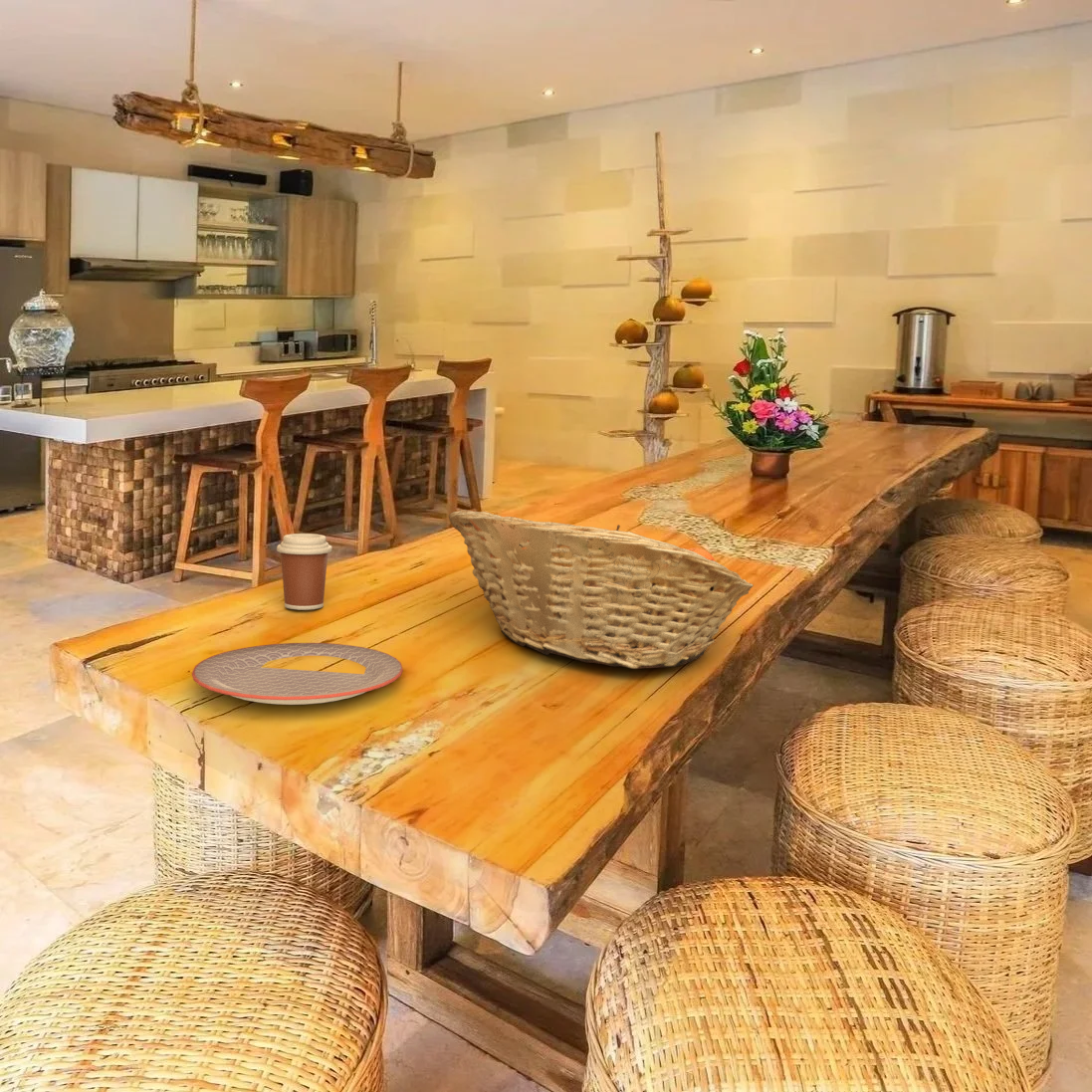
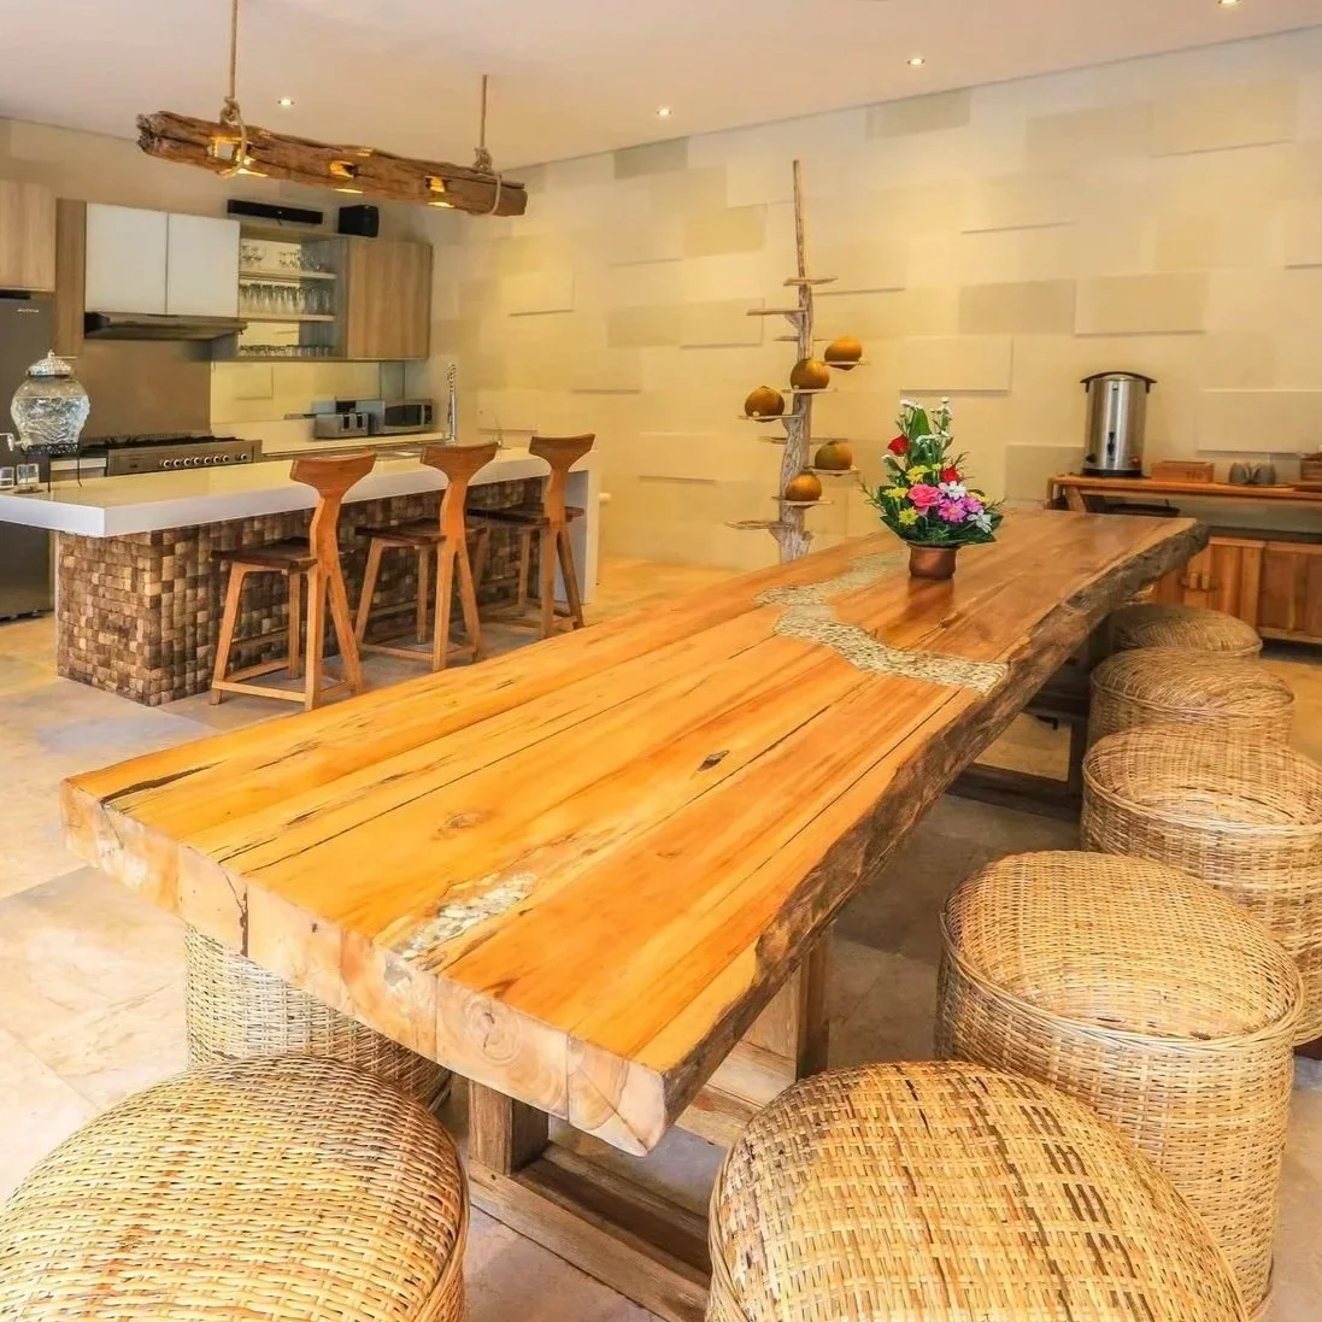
- coffee cup [276,533,332,611]
- plate [191,642,404,706]
- fruit basket [448,509,755,670]
